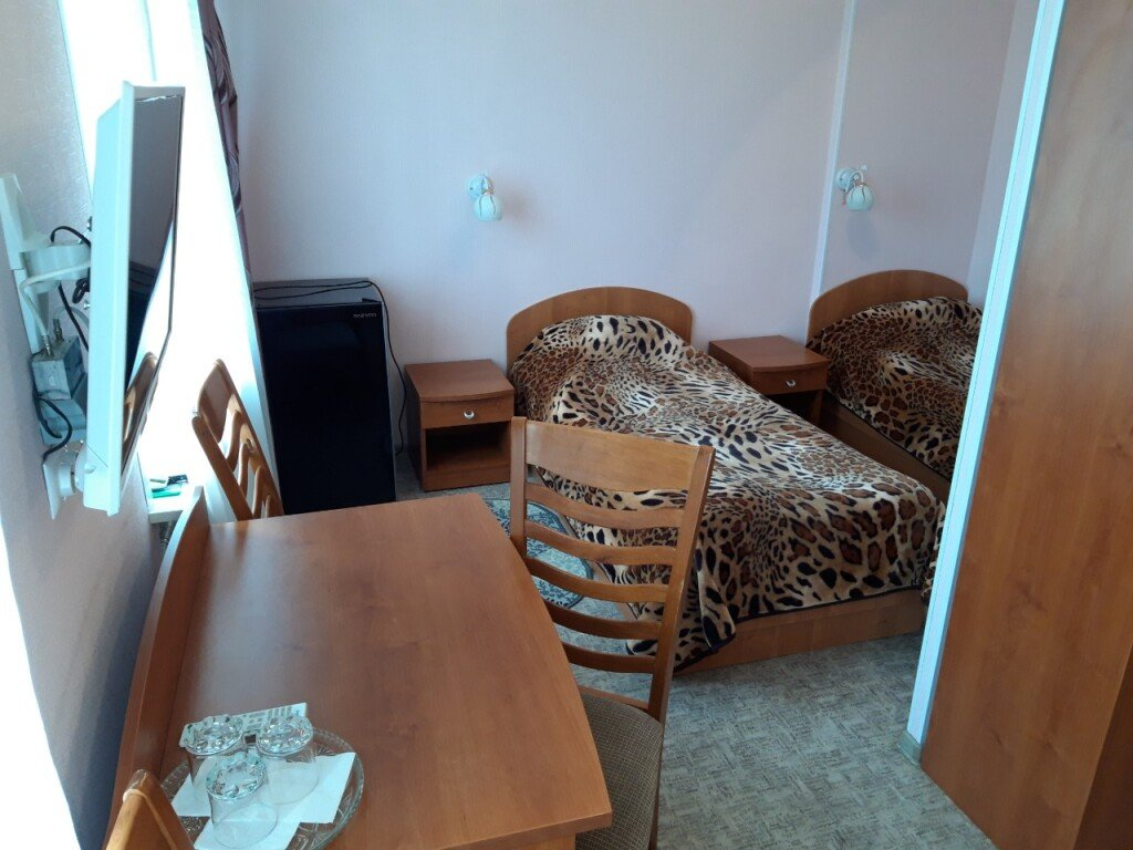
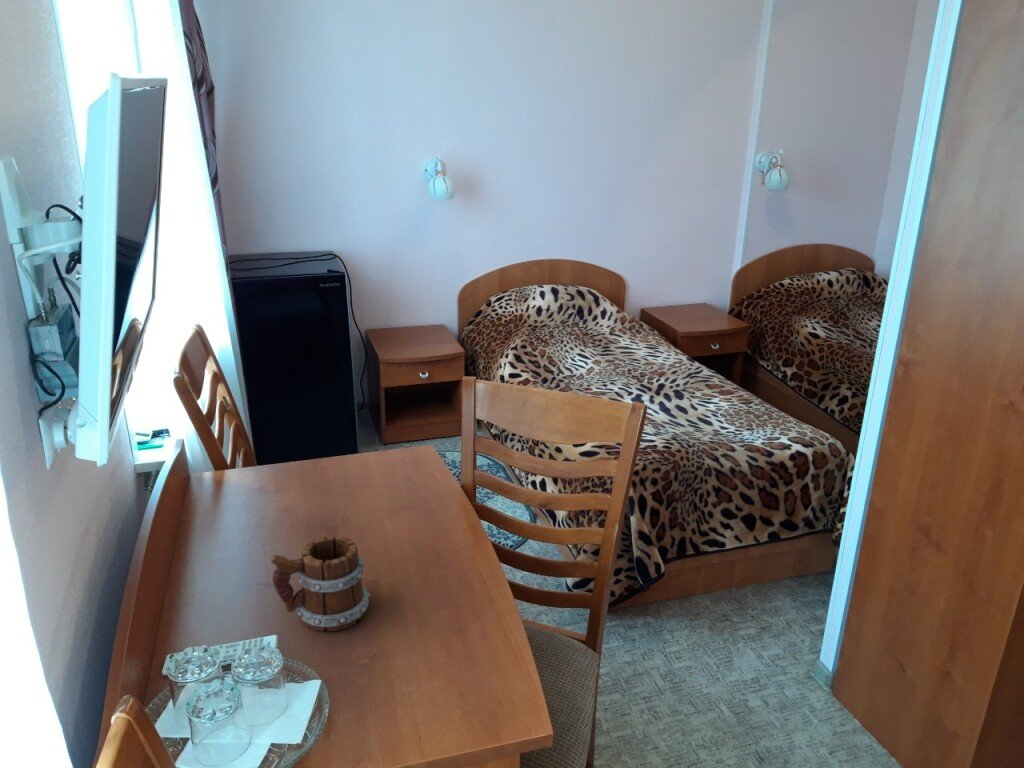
+ mug [269,535,371,632]
